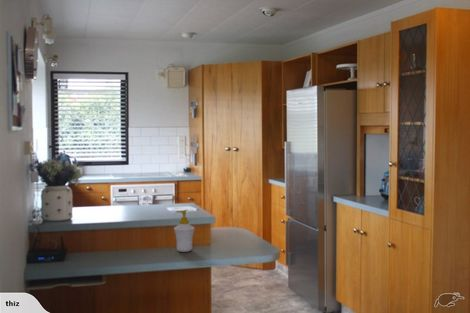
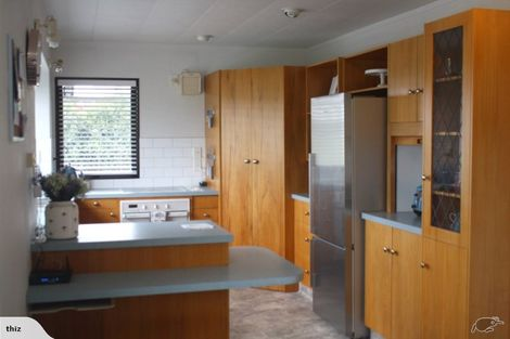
- soap bottle [173,209,196,253]
